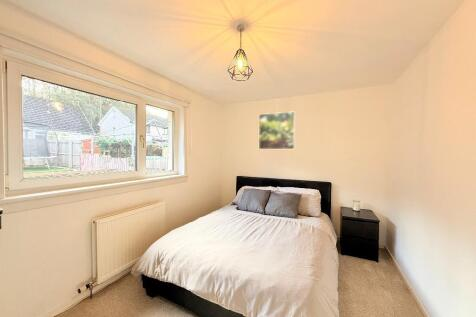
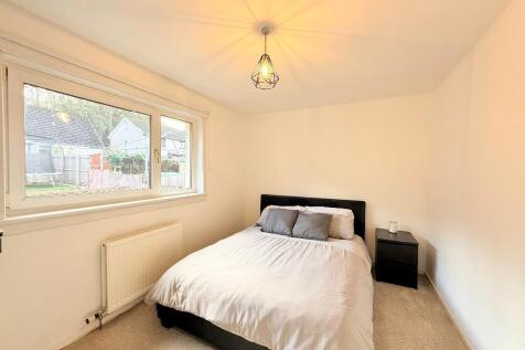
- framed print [258,110,296,150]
